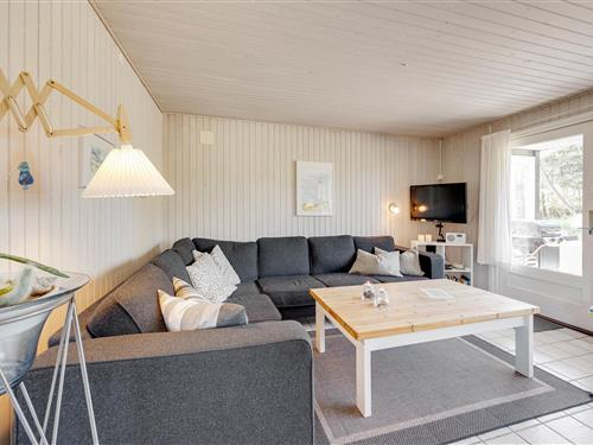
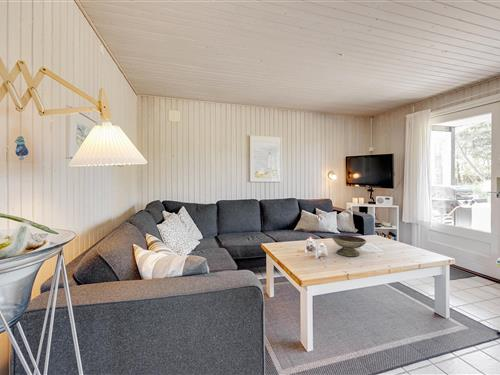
+ decorative bowl [331,234,367,257]
